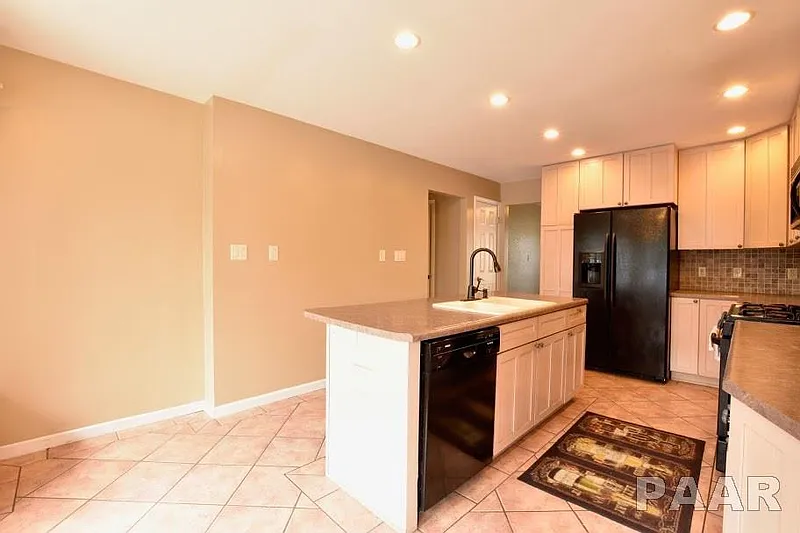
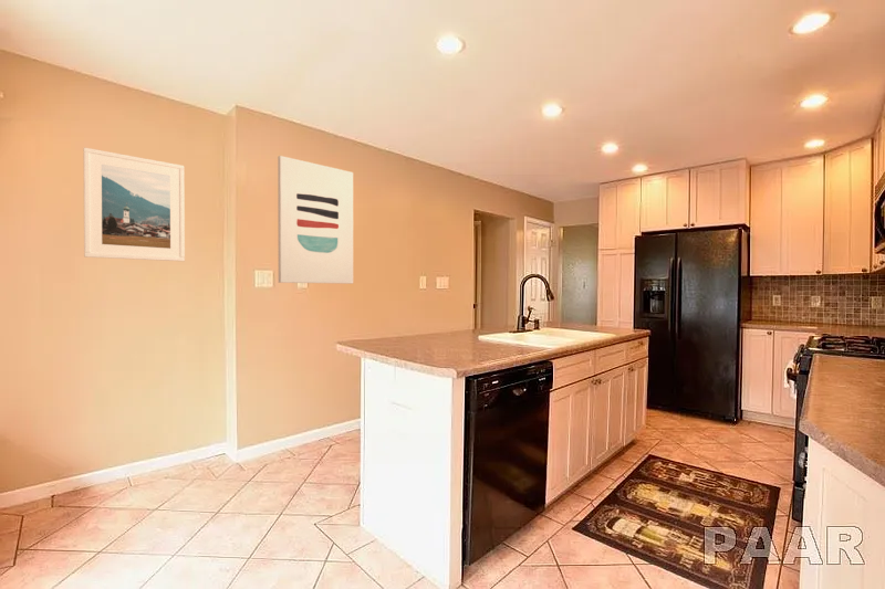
+ wall art [277,155,354,285]
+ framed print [82,147,186,262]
